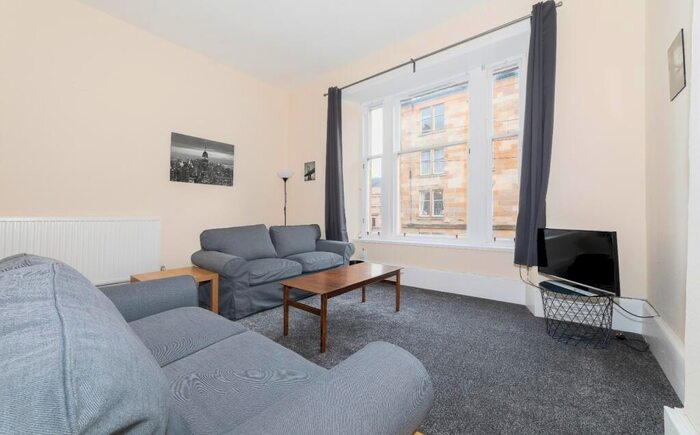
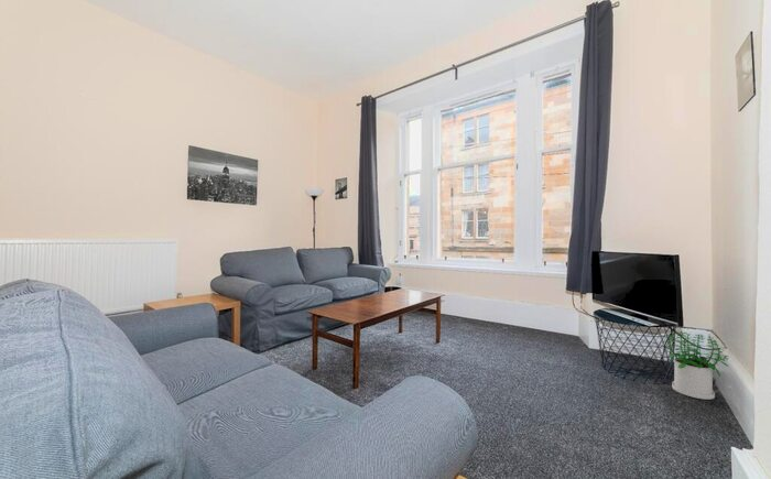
+ potted plant [662,330,729,401]
